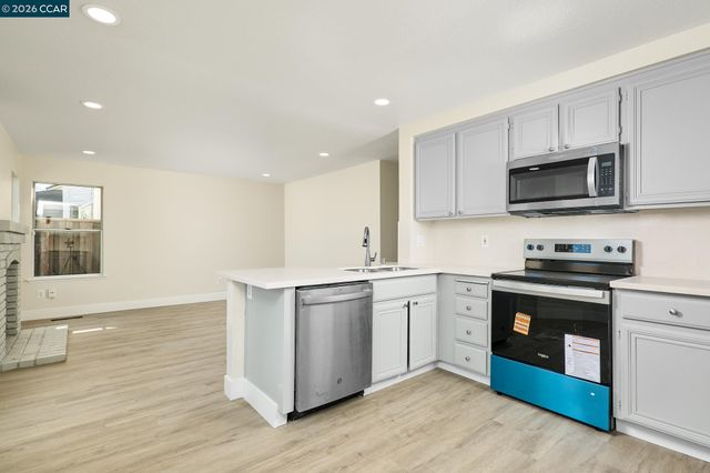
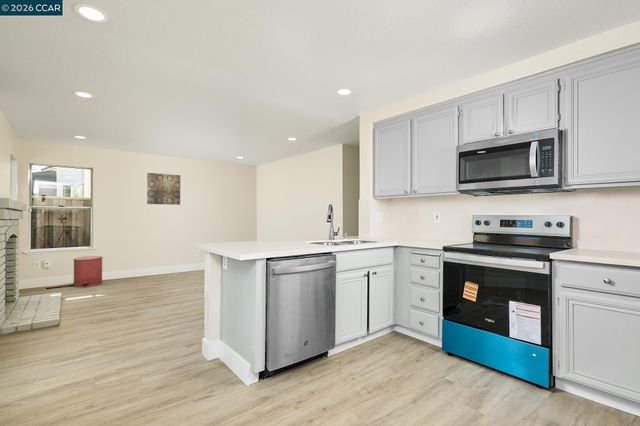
+ wall art [146,172,181,206]
+ trash can [72,255,104,288]
